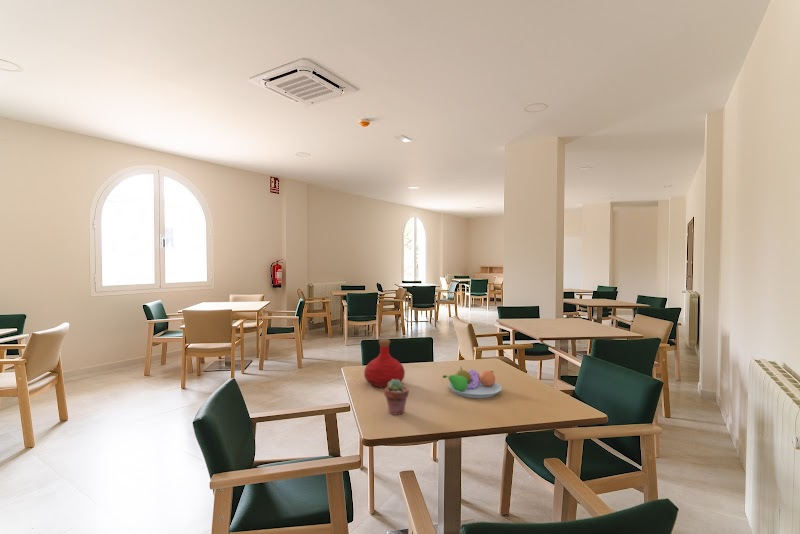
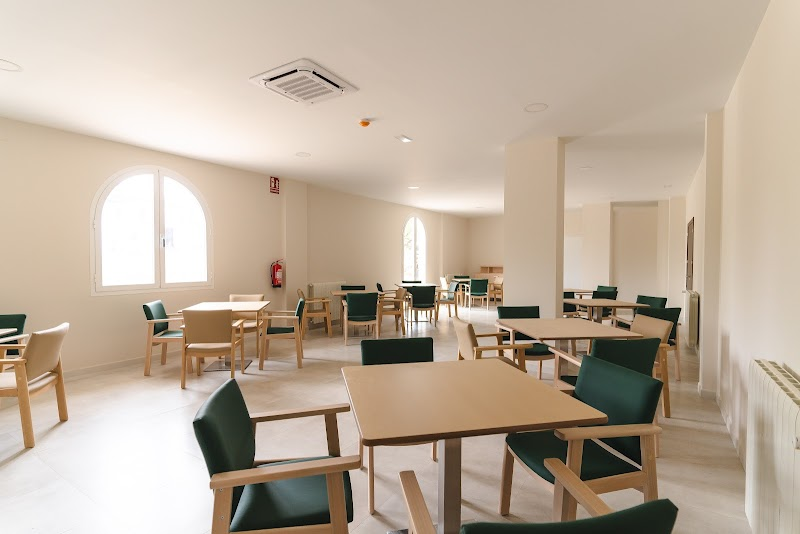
- potted succulent [383,379,410,416]
- bottle [363,338,406,389]
- fruit bowl [442,365,503,399]
